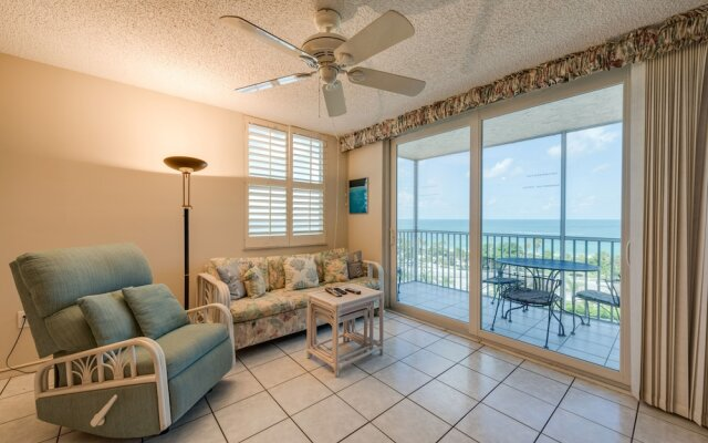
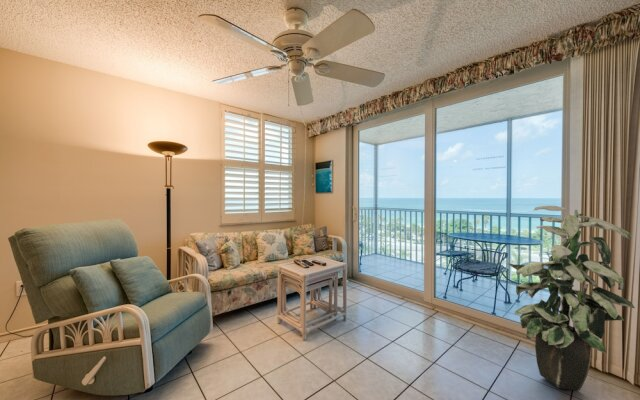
+ indoor plant [507,205,636,391]
